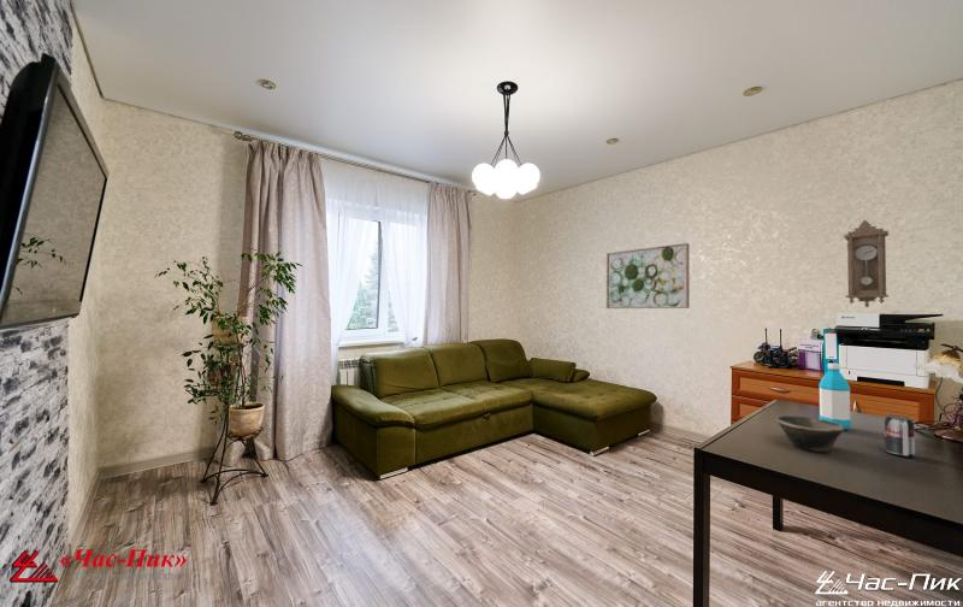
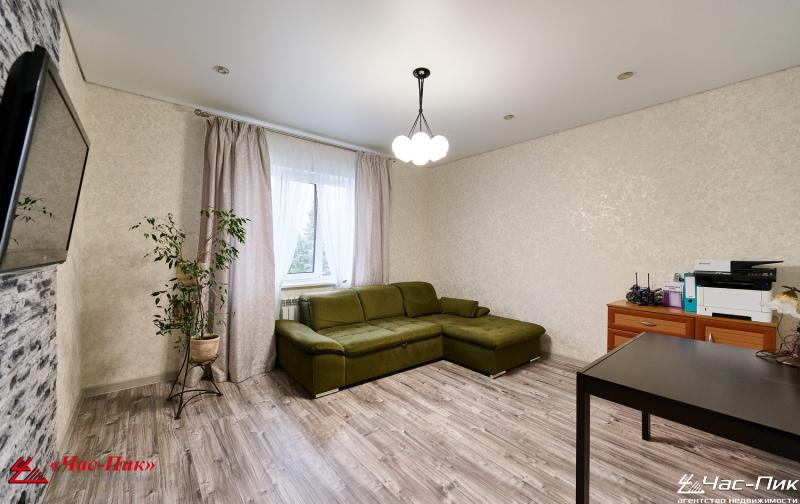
- bowl [775,414,846,453]
- wall art [605,242,691,310]
- beverage can [884,413,916,458]
- water bottle [817,363,852,430]
- pendulum clock [843,219,890,308]
